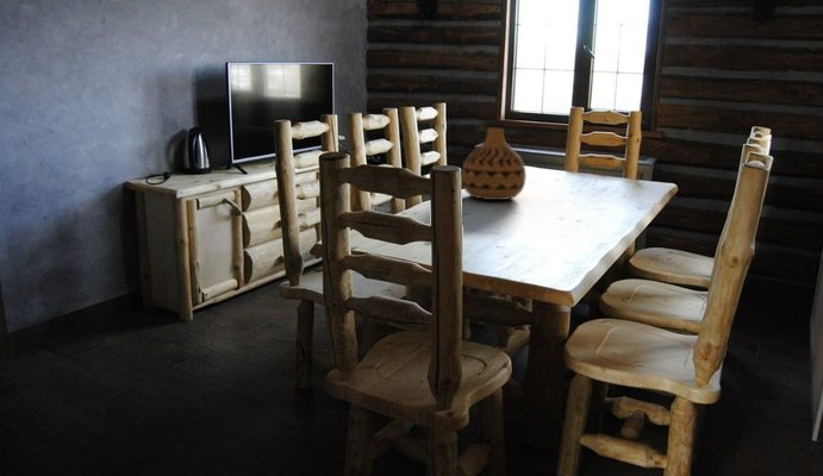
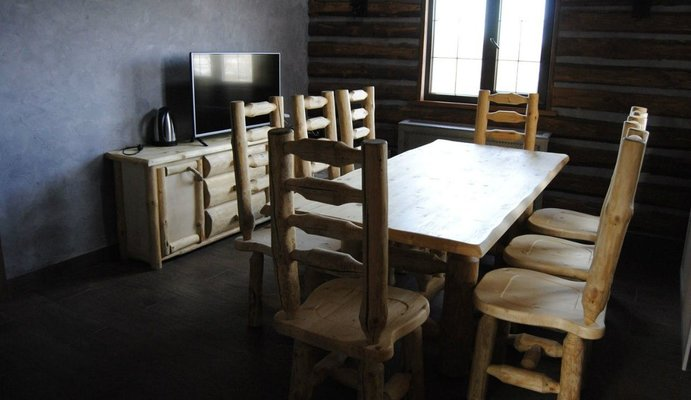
- vase [461,127,528,201]
